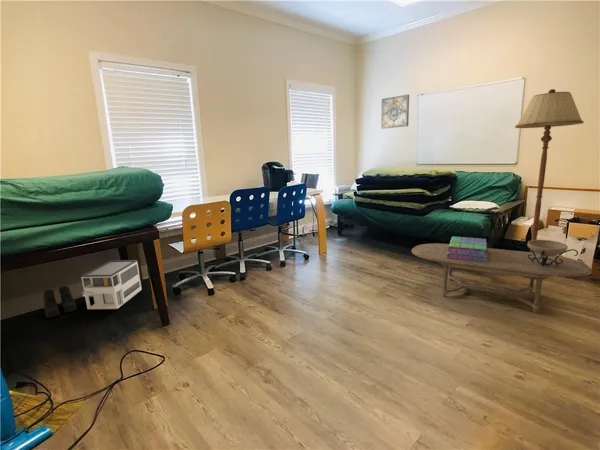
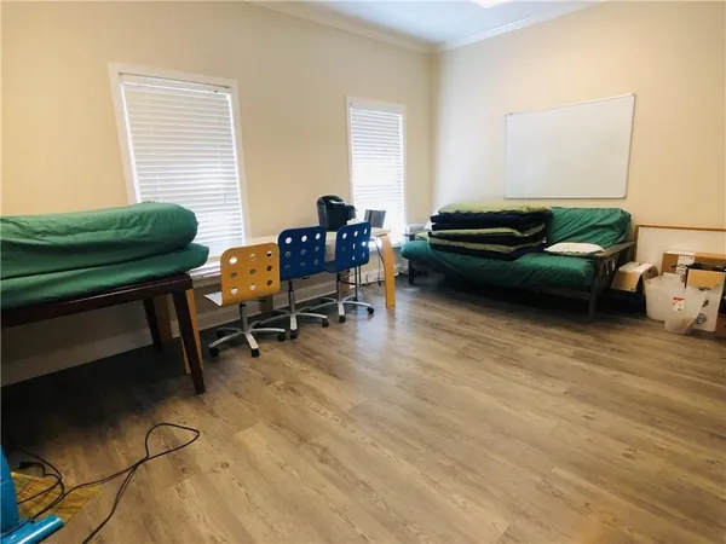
- architectural model [80,259,143,310]
- floor lamp [514,88,585,279]
- boots [42,285,78,318]
- decorative bowl [517,239,579,267]
- stack of books [447,235,488,262]
- coffee table [411,243,593,313]
- wall art [380,94,410,130]
